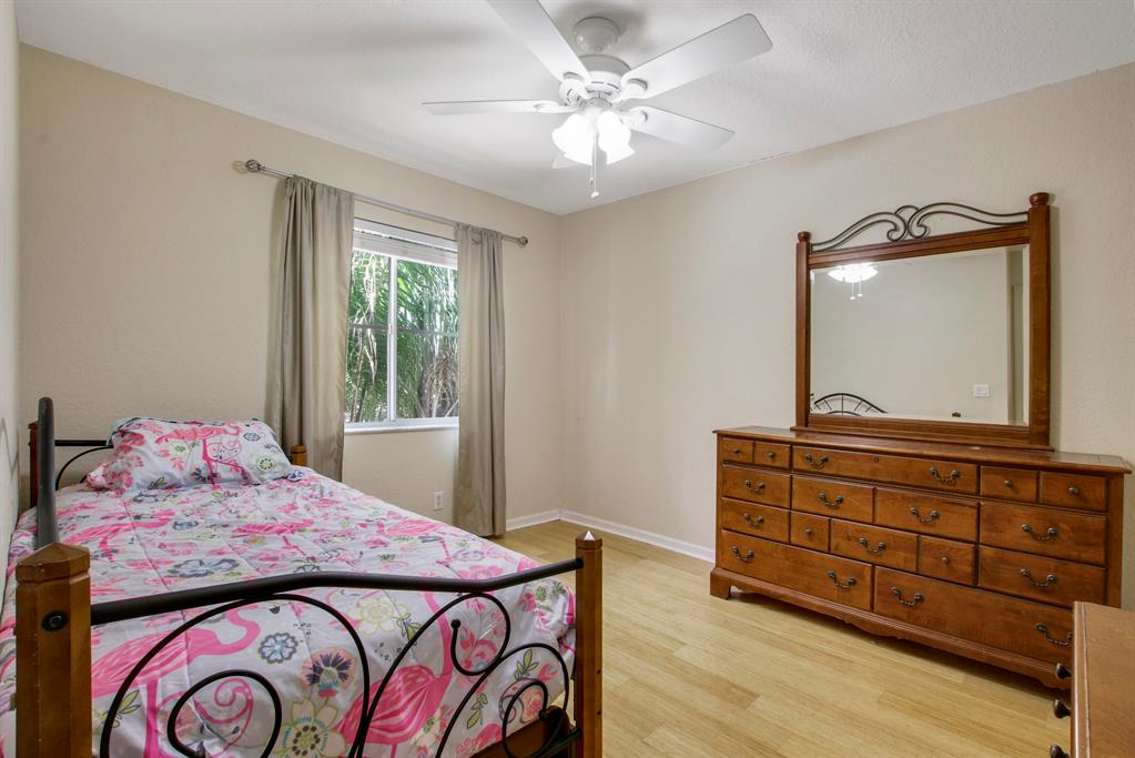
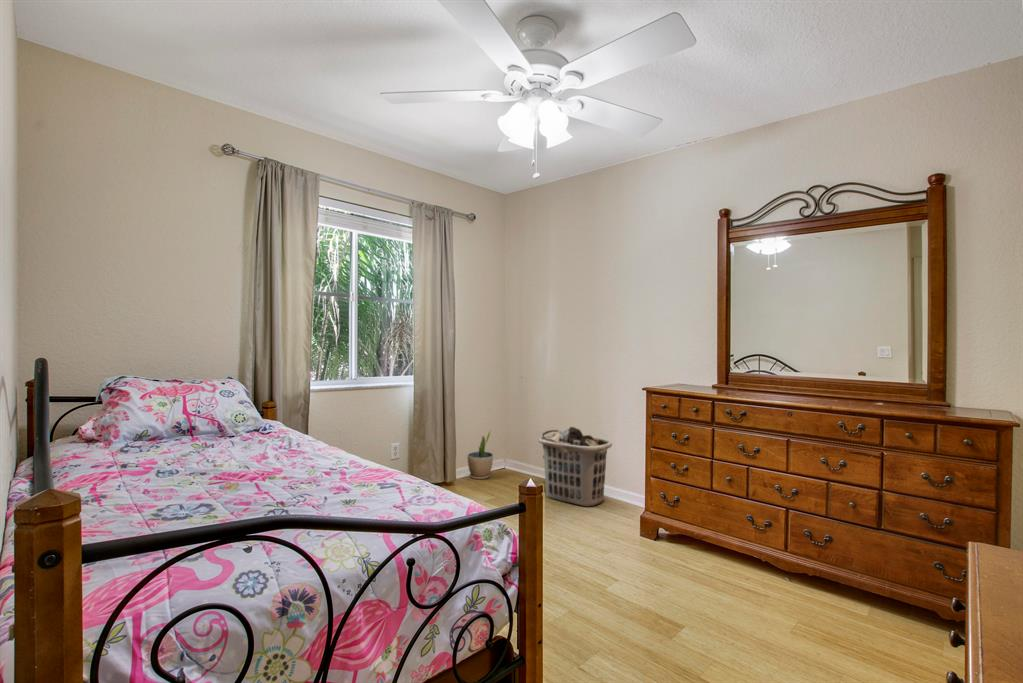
+ clothes hamper [537,426,613,508]
+ potted plant [466,429,494,480]
